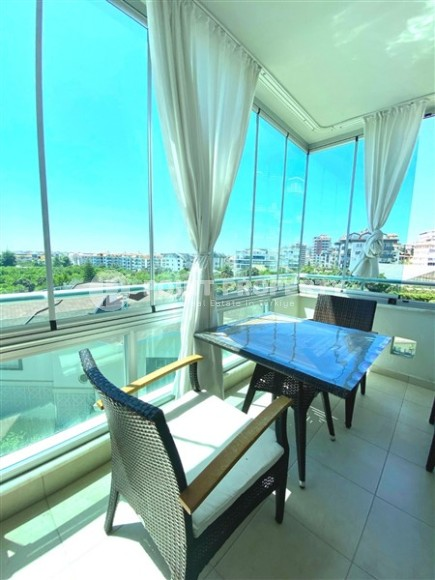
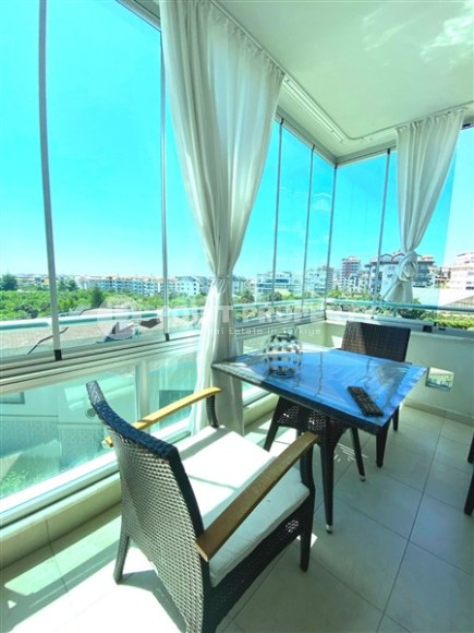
+ decorative ball [262,332,304,377]
+ remote control [347,385,386,419]
